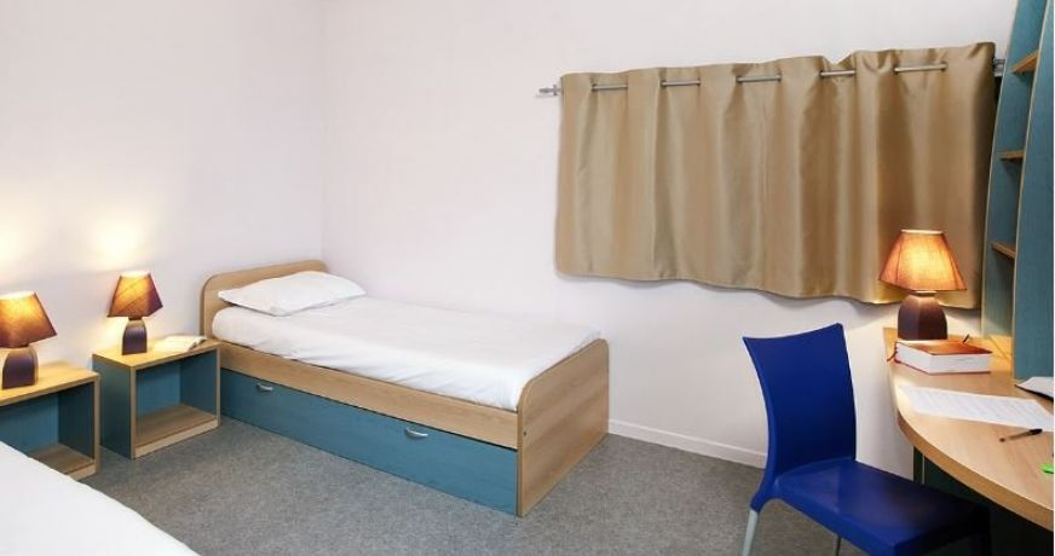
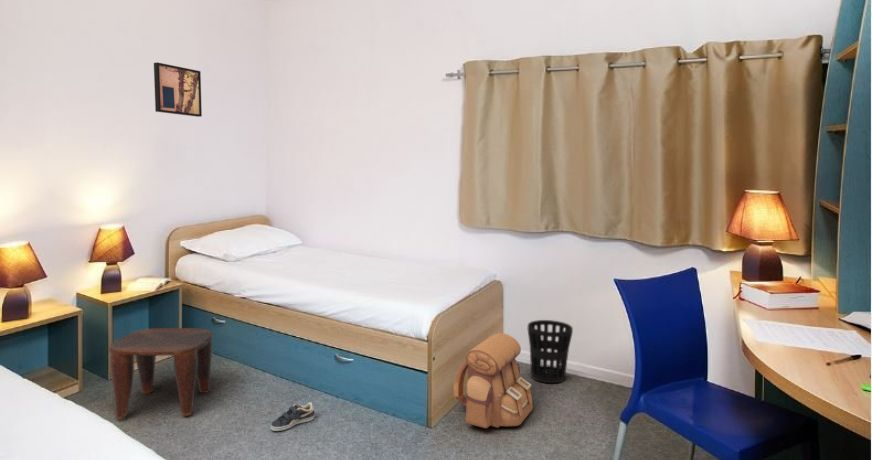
+ wall art [153,61,203,118]
+ stool [108,327,214,420]
+ wastebasket [527,319,574,384]
+ backpack [452,332,534,429]
+ sneaker [269,401,315,432]
